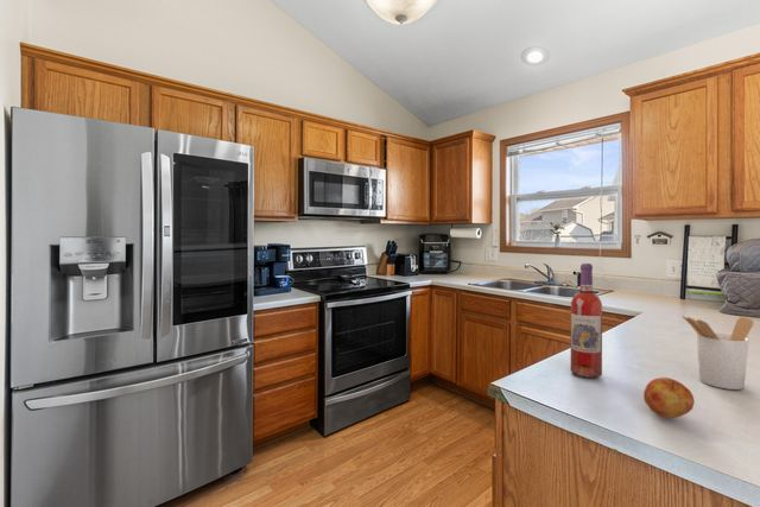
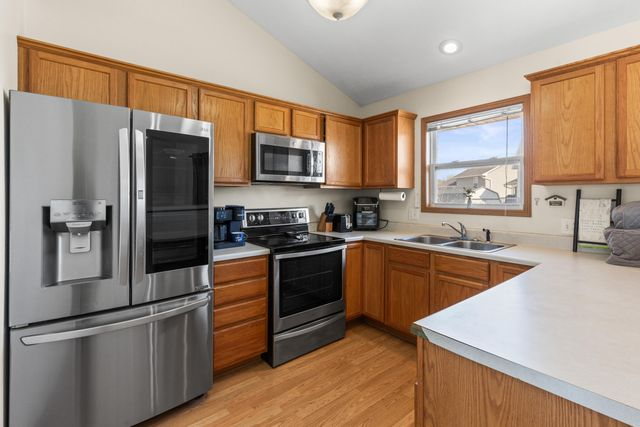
- wine bottle [569,262,603,379]
- utensil holder [682,315,754,391]
- apple [642,376,696,419]
